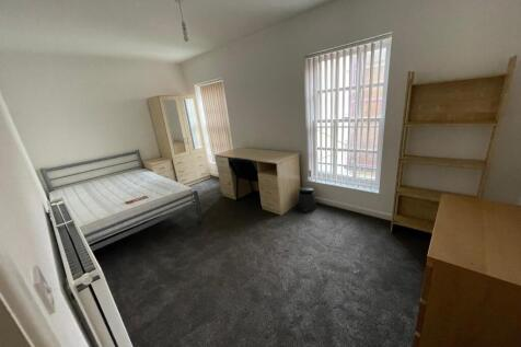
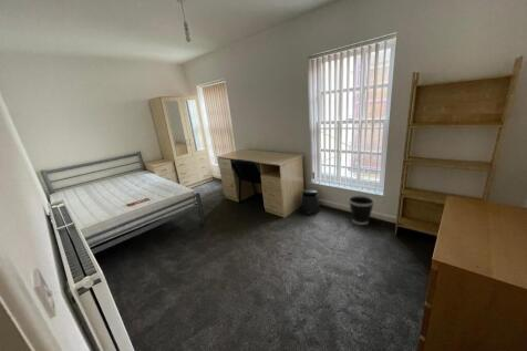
+ wastebasket [348,194,375,226]
